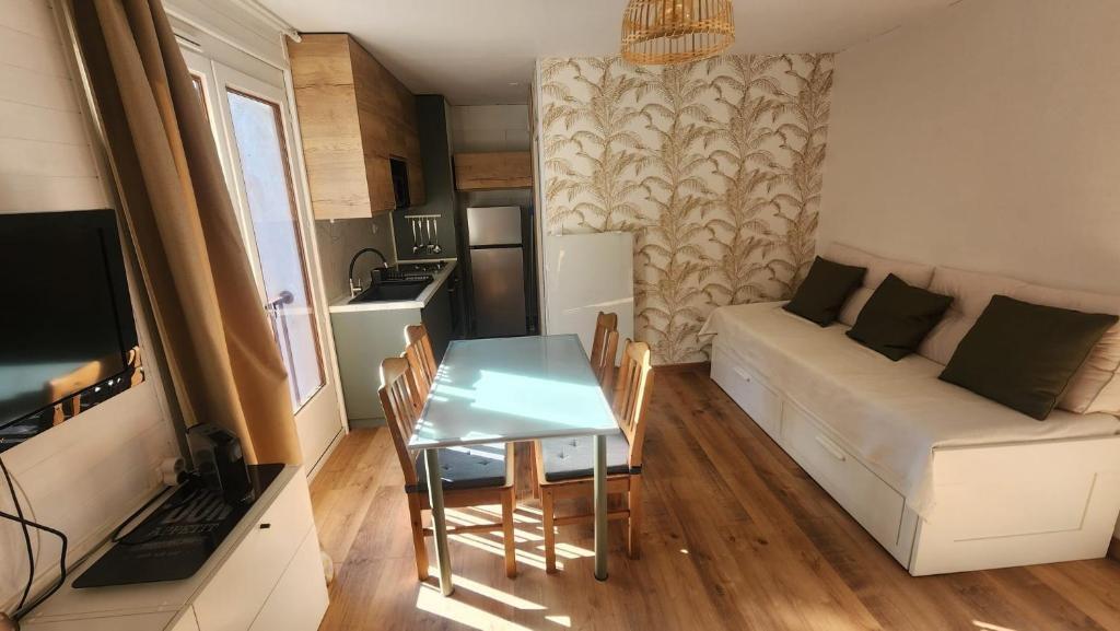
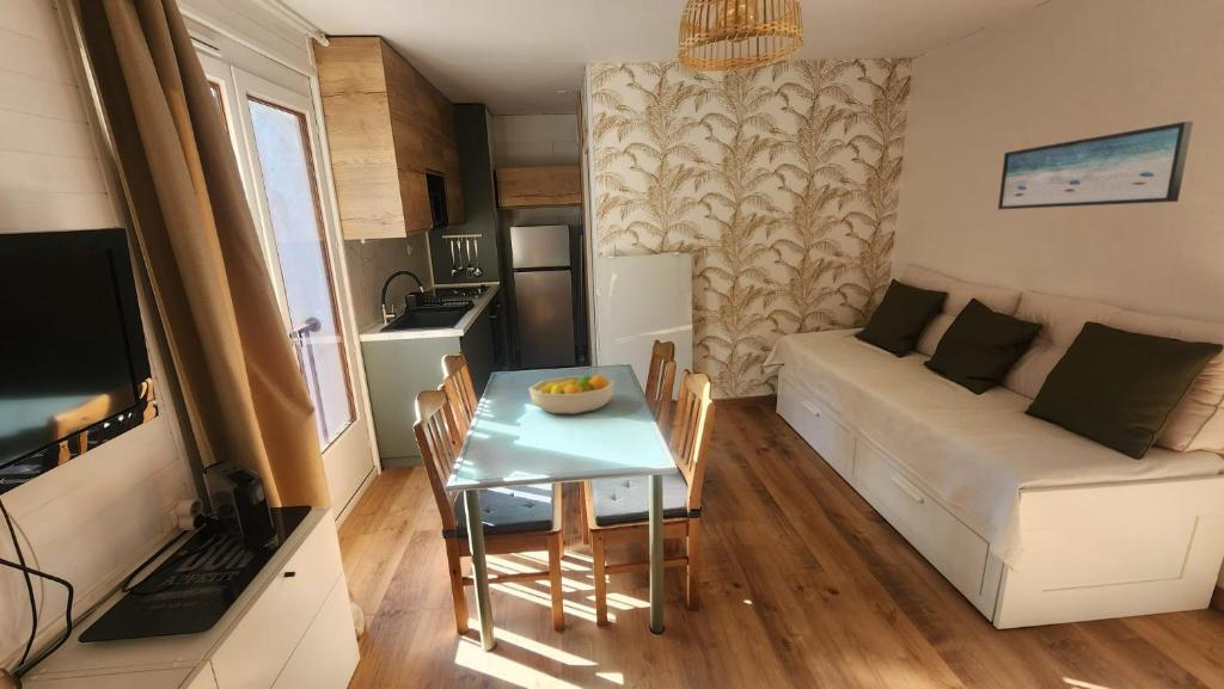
+ wall art [997,121,1194,211]
+ fruit bowl [527,373,616,416]
